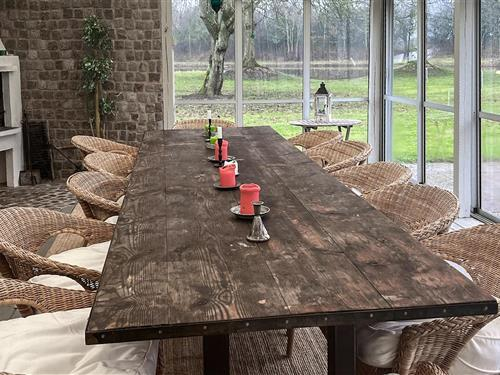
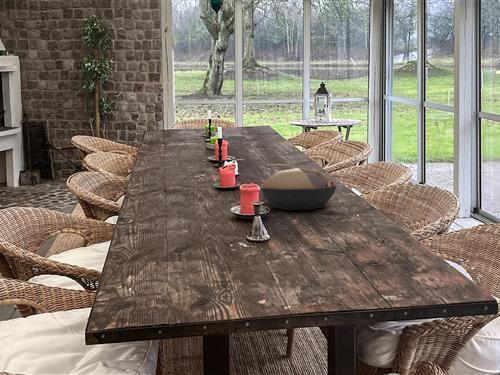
+ decorative bowl [260,167,337,211]
